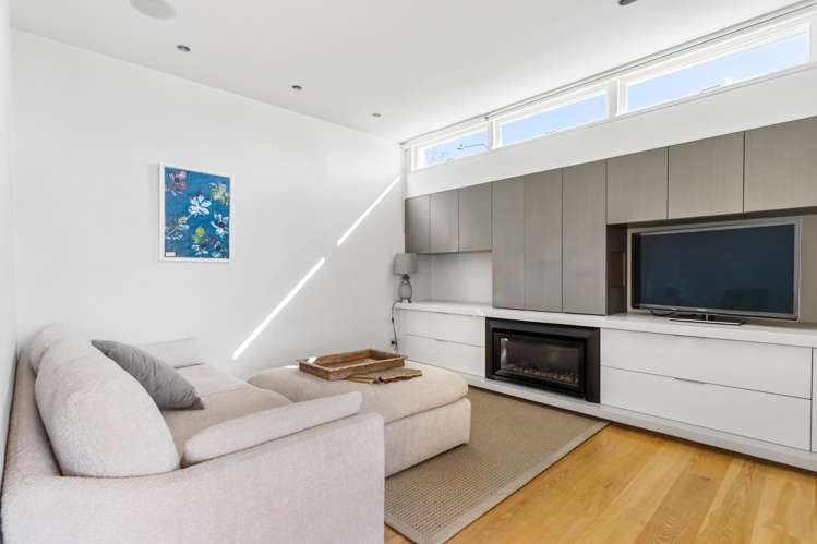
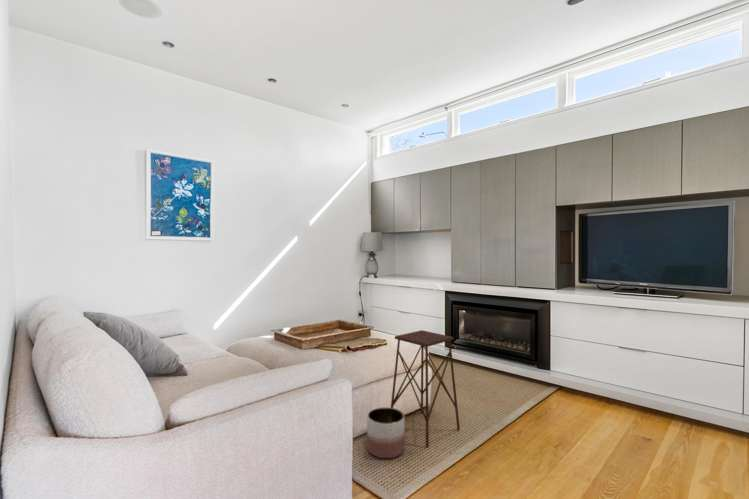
+ side table [390,329,461,448]
+ planter [366,406,406,459]
